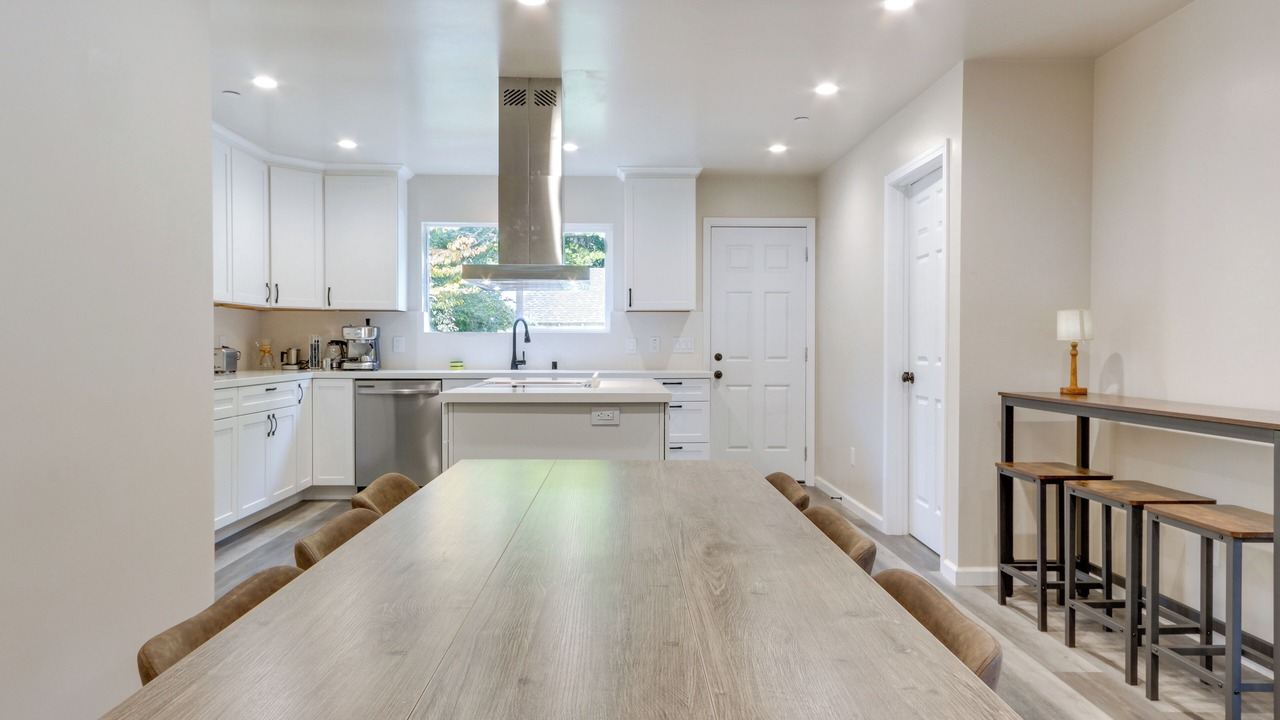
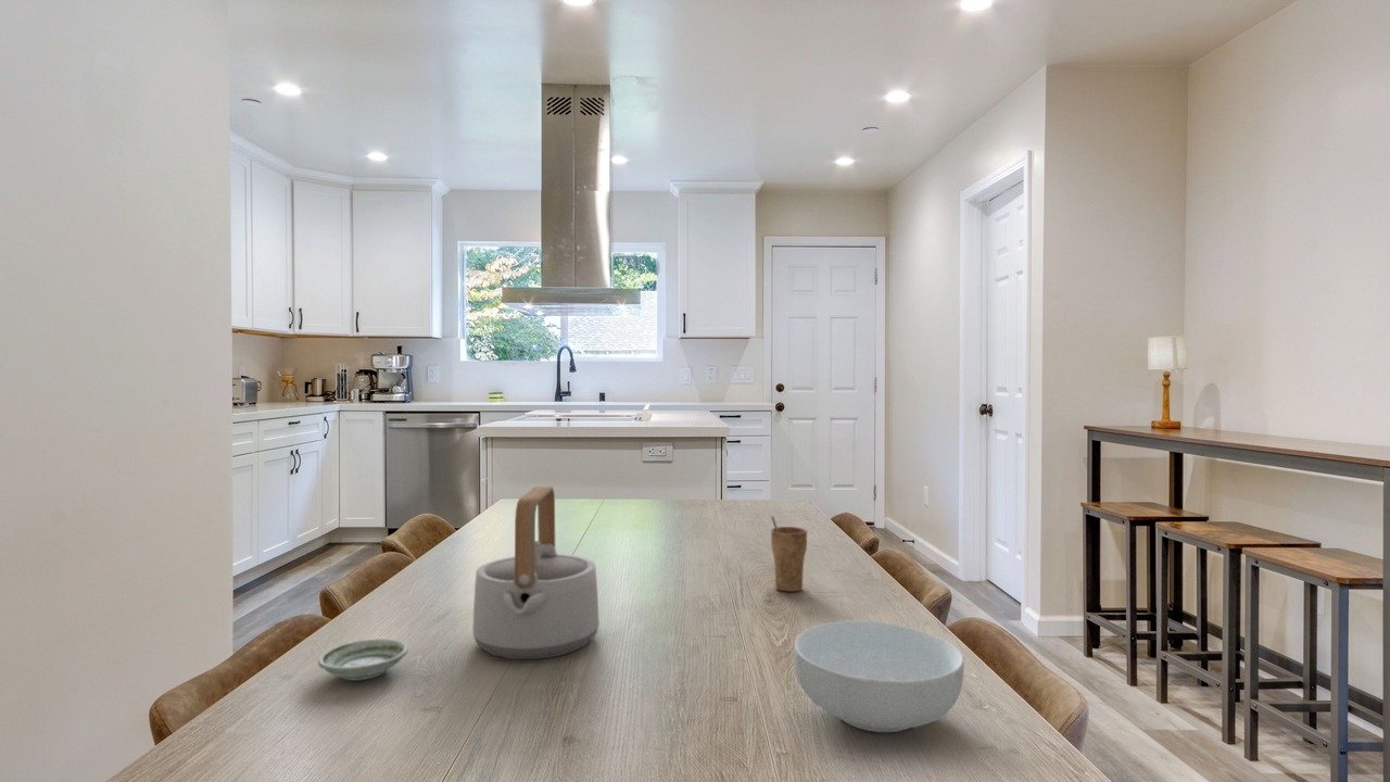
+ teapot [471,485,601,660]
+ cereal bowl [793,620,965,733]
+ cup [770,515,808,592]
+ saucer [317,638,409,681]
